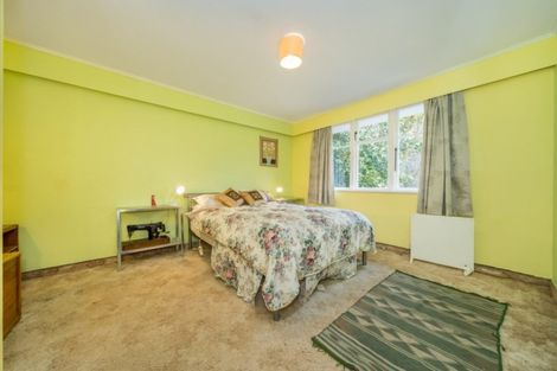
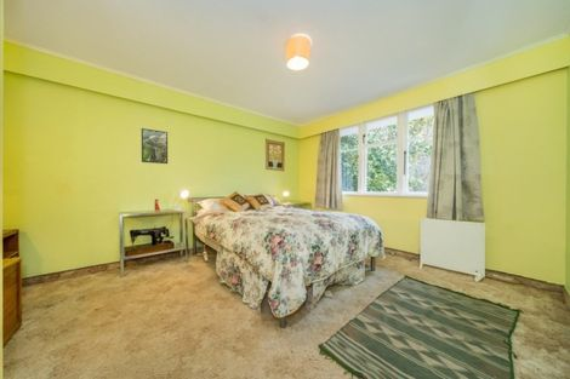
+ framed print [141,127,169,165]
